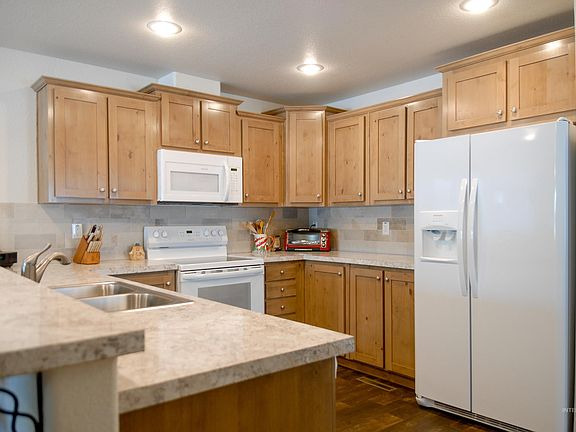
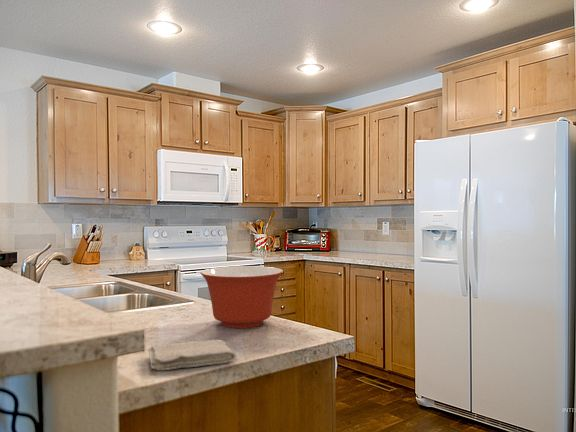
+ mixing bowl [199,265,284,329]
+ washcloth [147,339,237,371]
